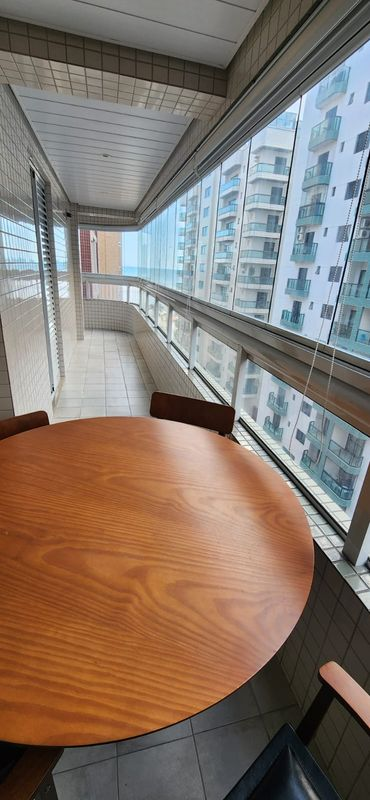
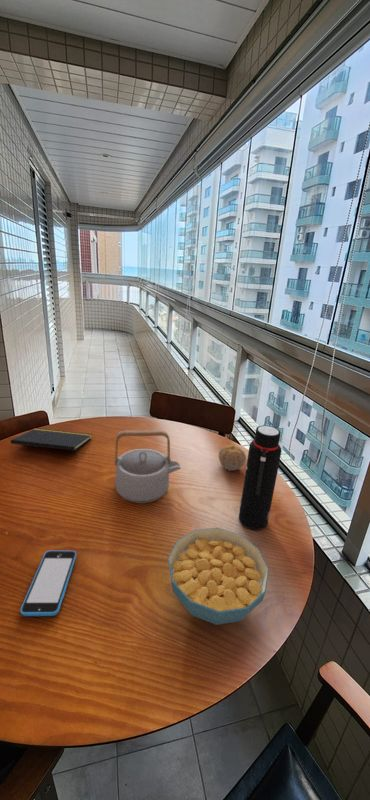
+ teapot [113,429,182,504]
+ cereal bowl [167,527,270,626]
+ notepad [10,427,93,458]
+ water bottle [238,424,282,531]
+ smartphone [20,550,77,617]
+ fruit [218,444,247,472]
